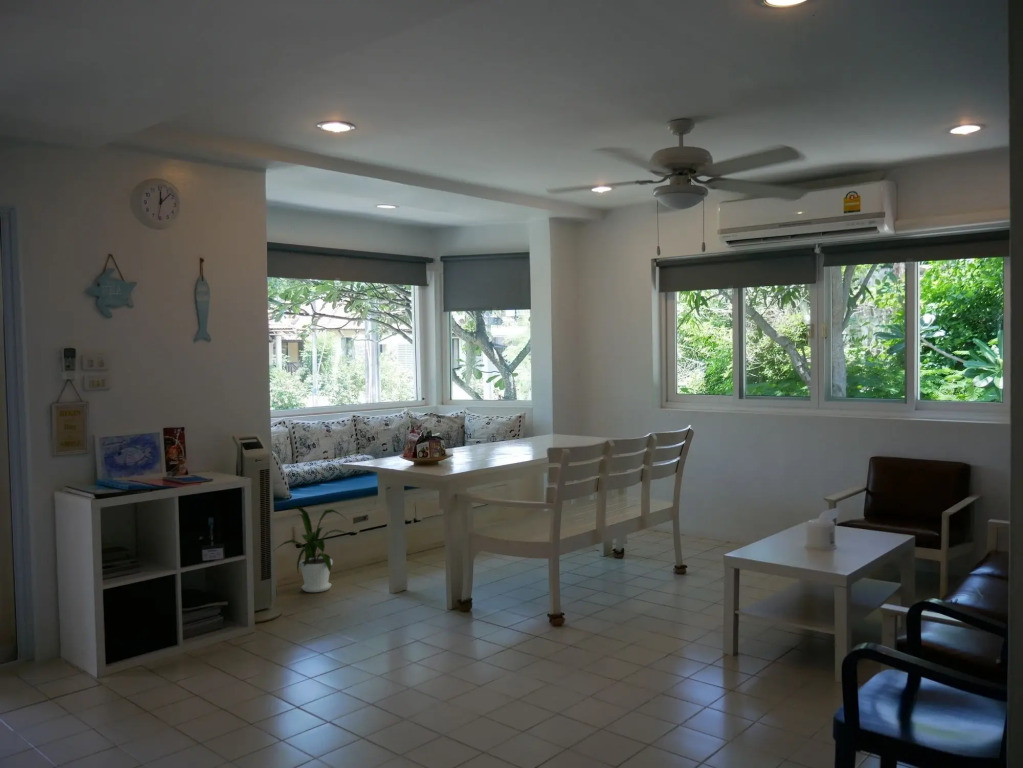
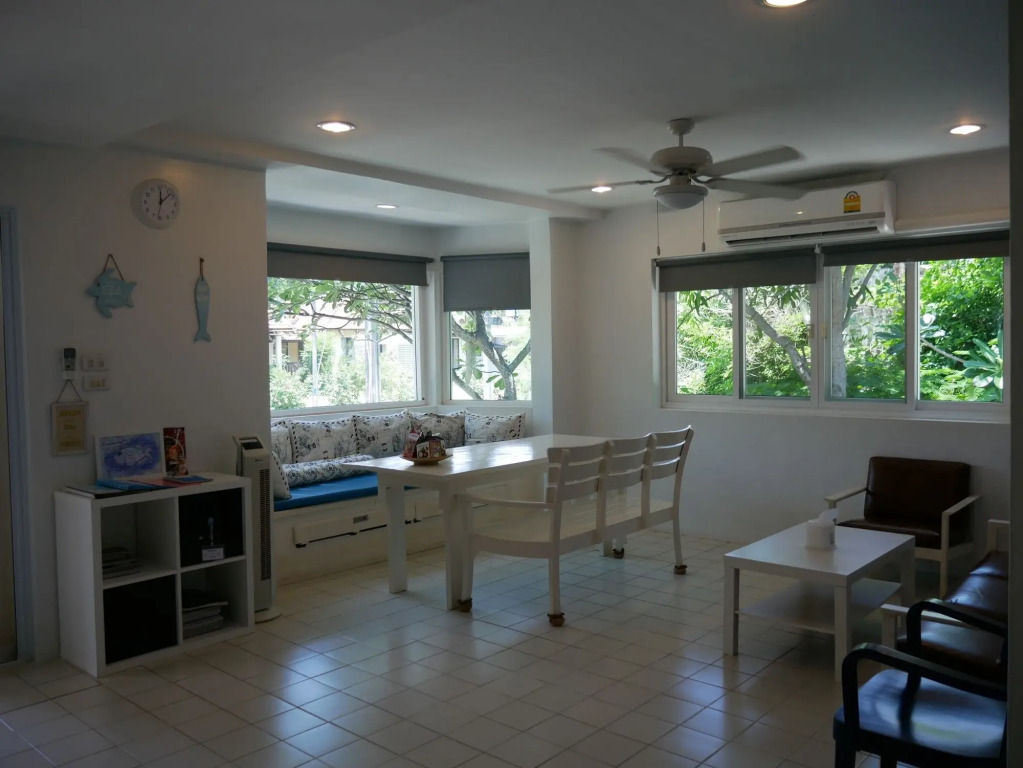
- house plant [274,506,348,593]
